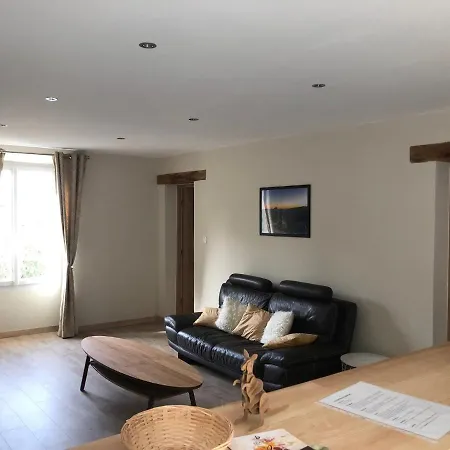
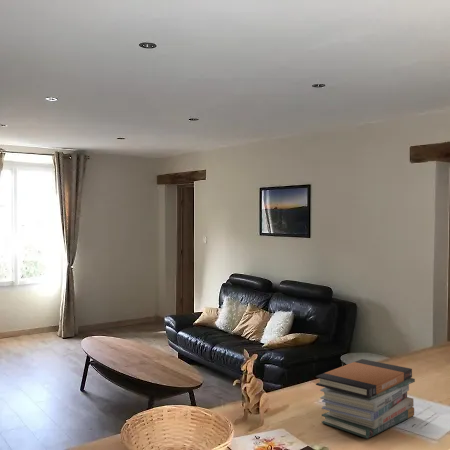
+ book stack [315,358,416,439]
